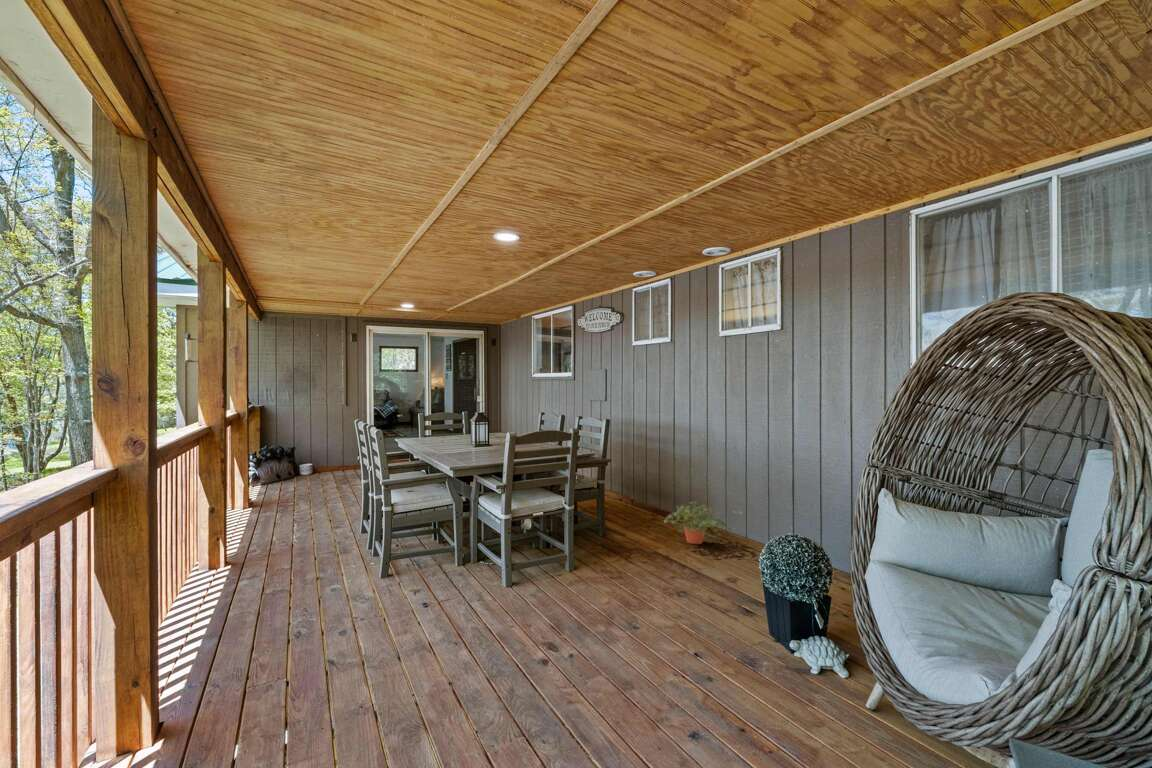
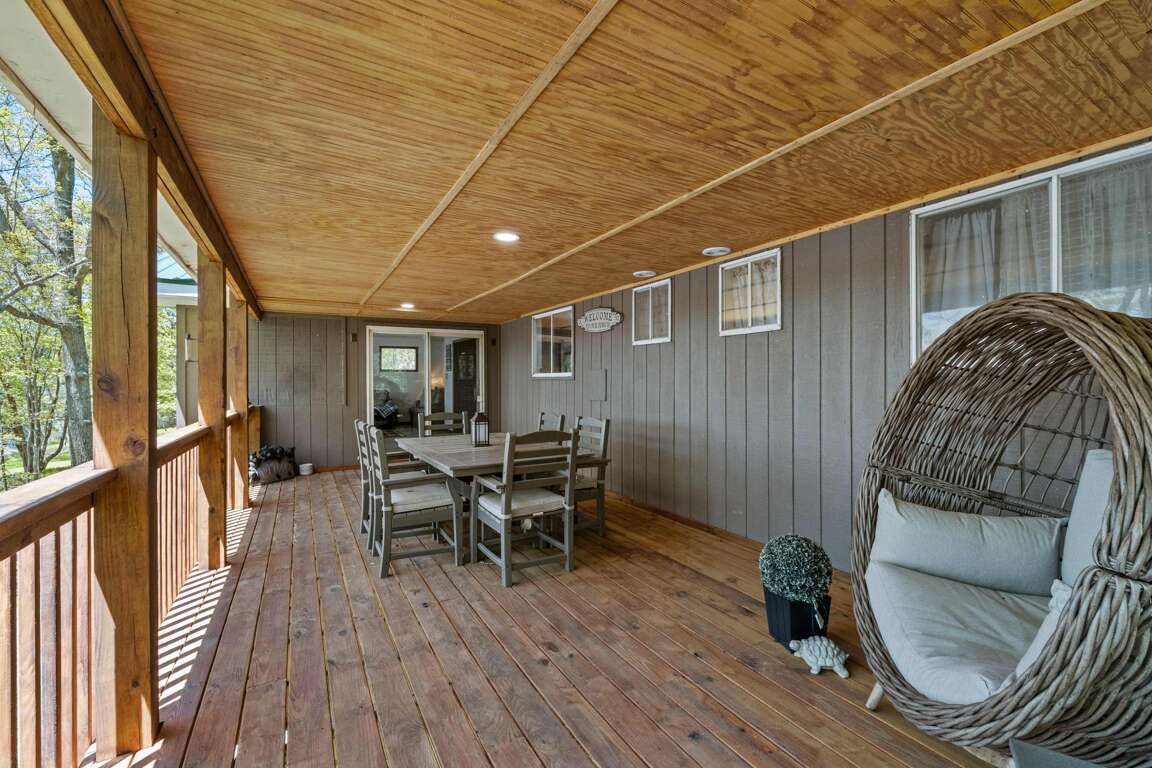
- potted plant [663,500,732,545]
